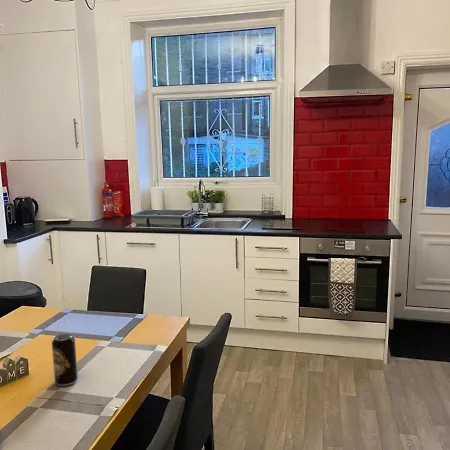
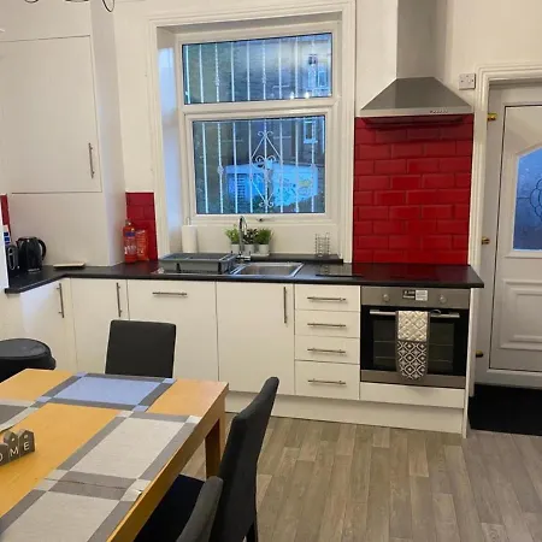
- beverage can [51,332,79,387]
